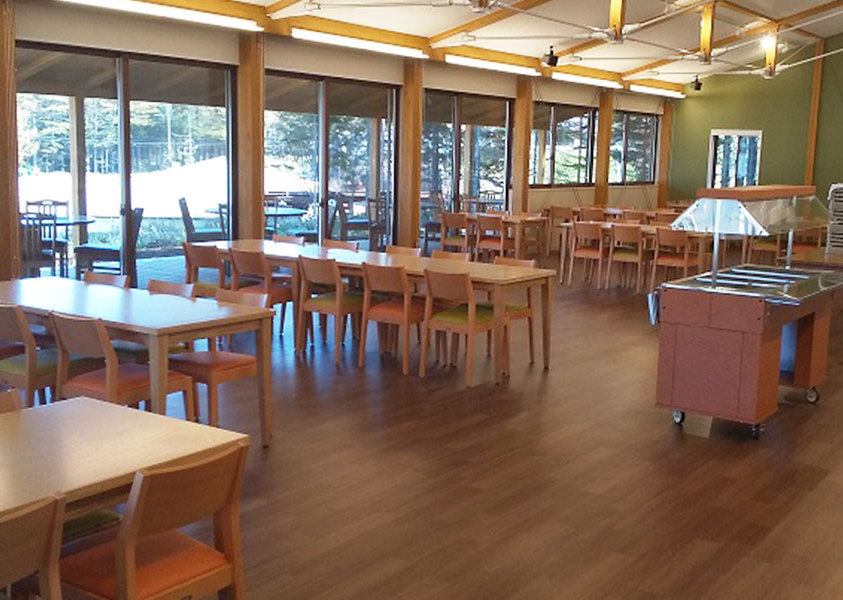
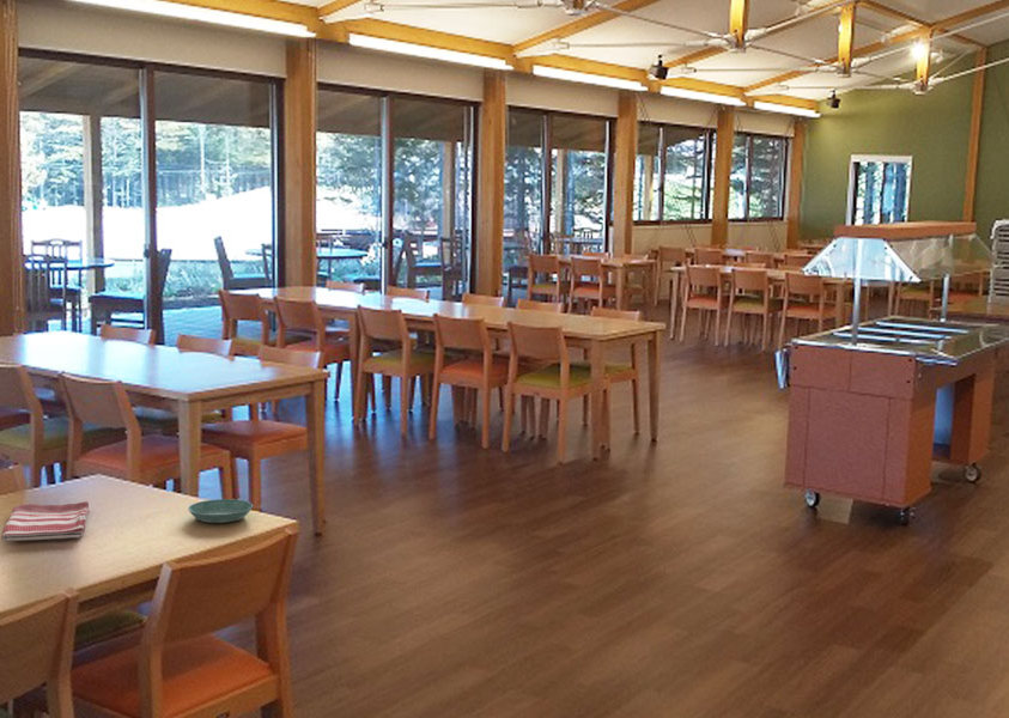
+ dish towel [0,500,90,542]
+ saucer [187,498,254,524]
